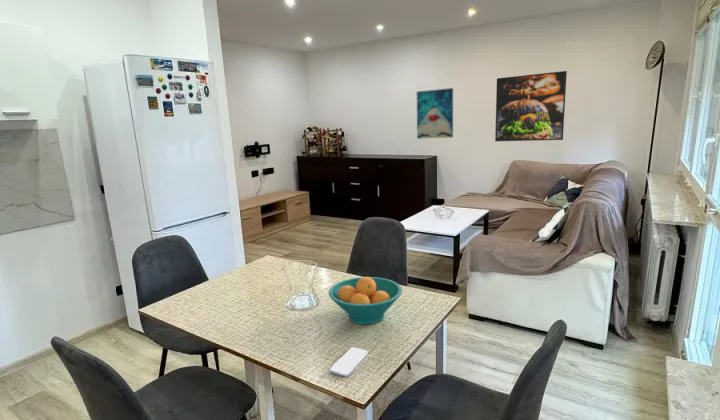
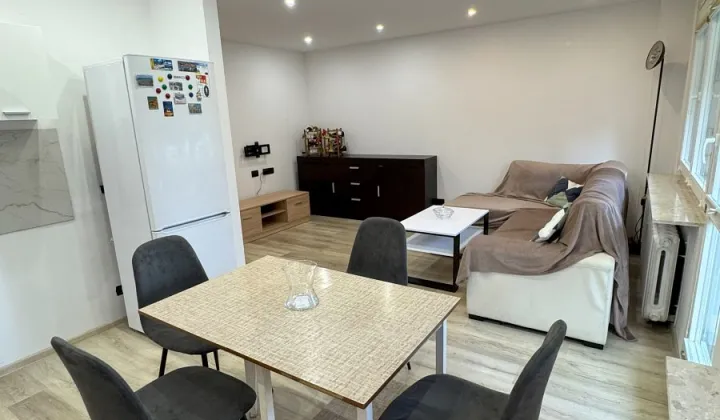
- wall art [416,87,454,140]
- smartphone [328,346,369,378]
- fruit bowl [328,276,403,325]
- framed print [494,70,568,142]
